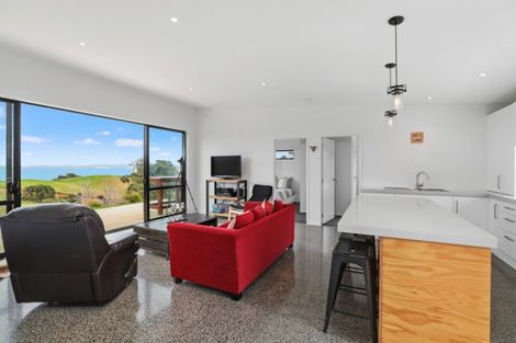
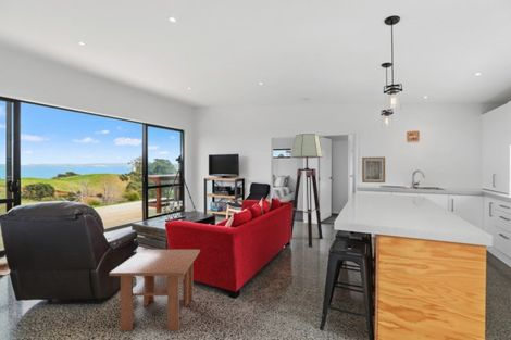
+ wall art [361,156,386,184]
+ coffee table [108,249,201,332]
+ floor lamp [290,133,324,248]
